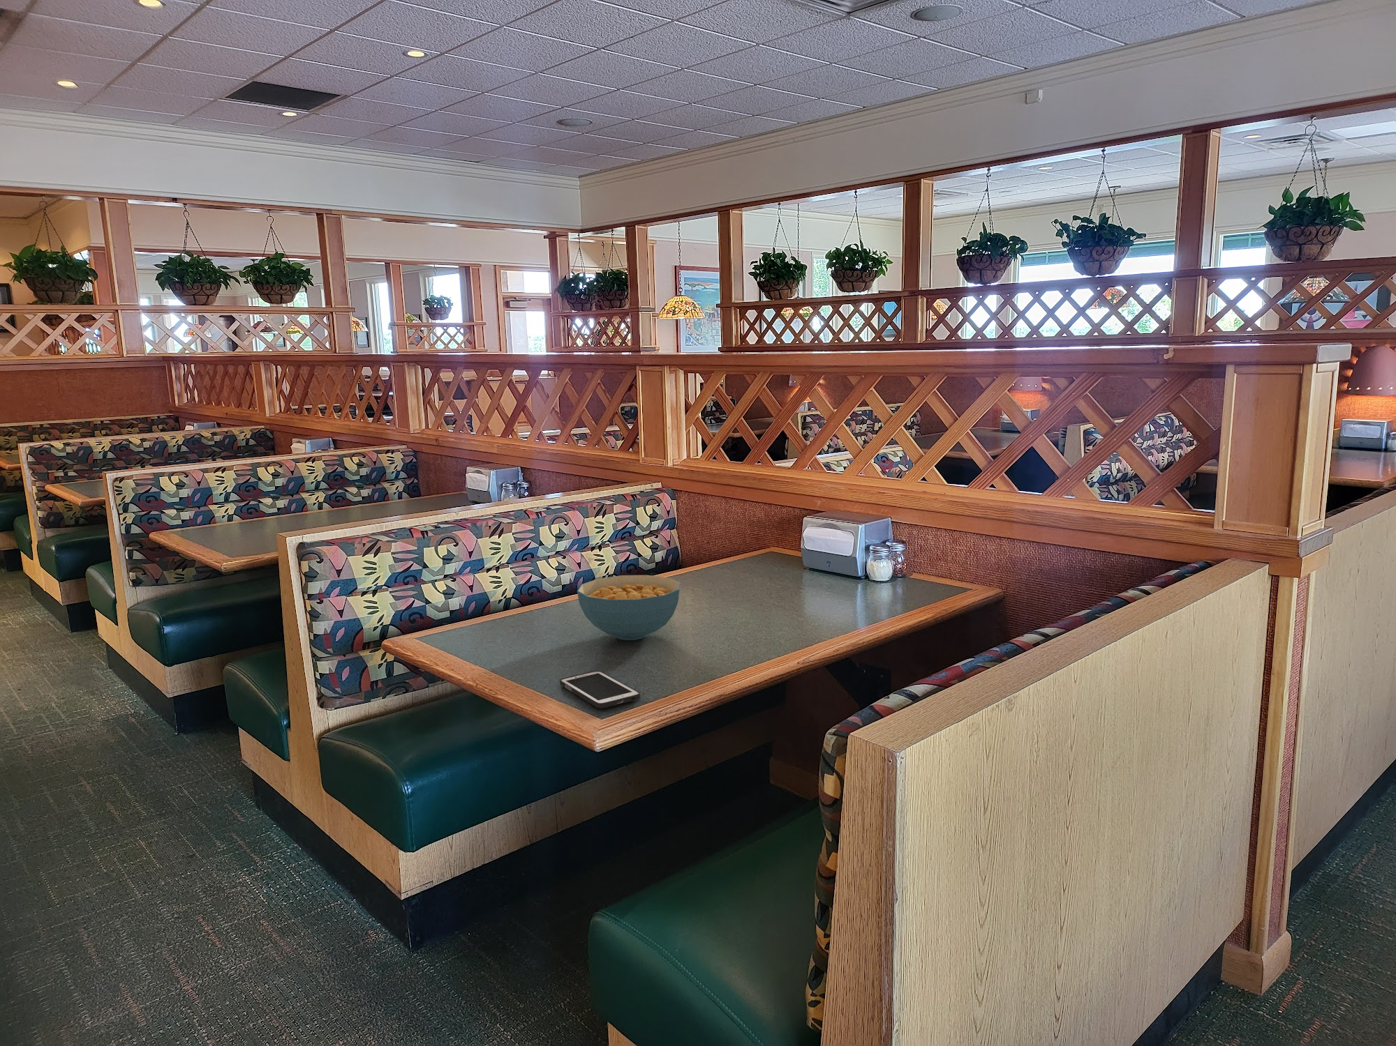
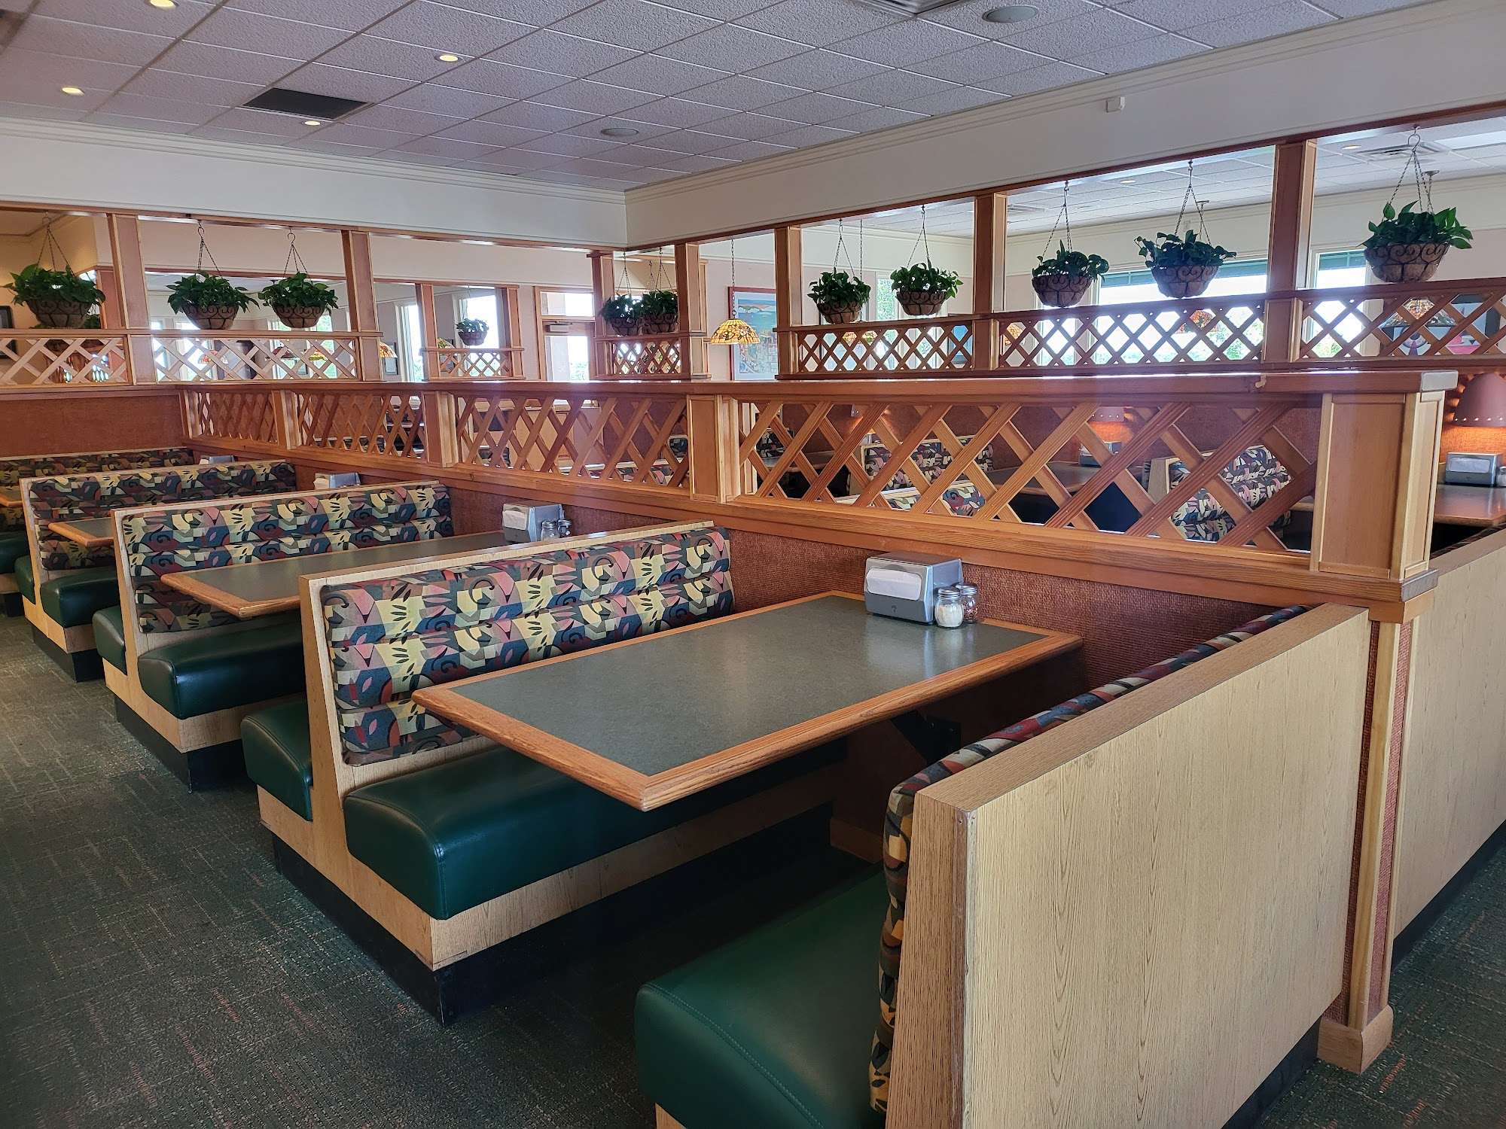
- cereal bowl [577,575,682,641]
- cell phone [559,670,641,709]
